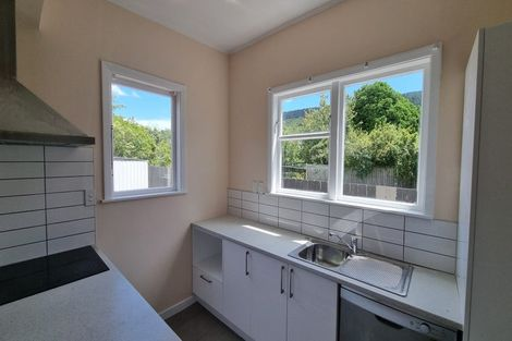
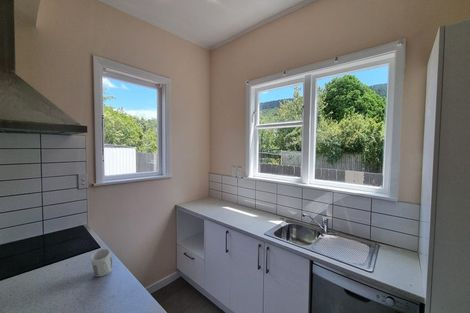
+ mug [90,248,114,278]
